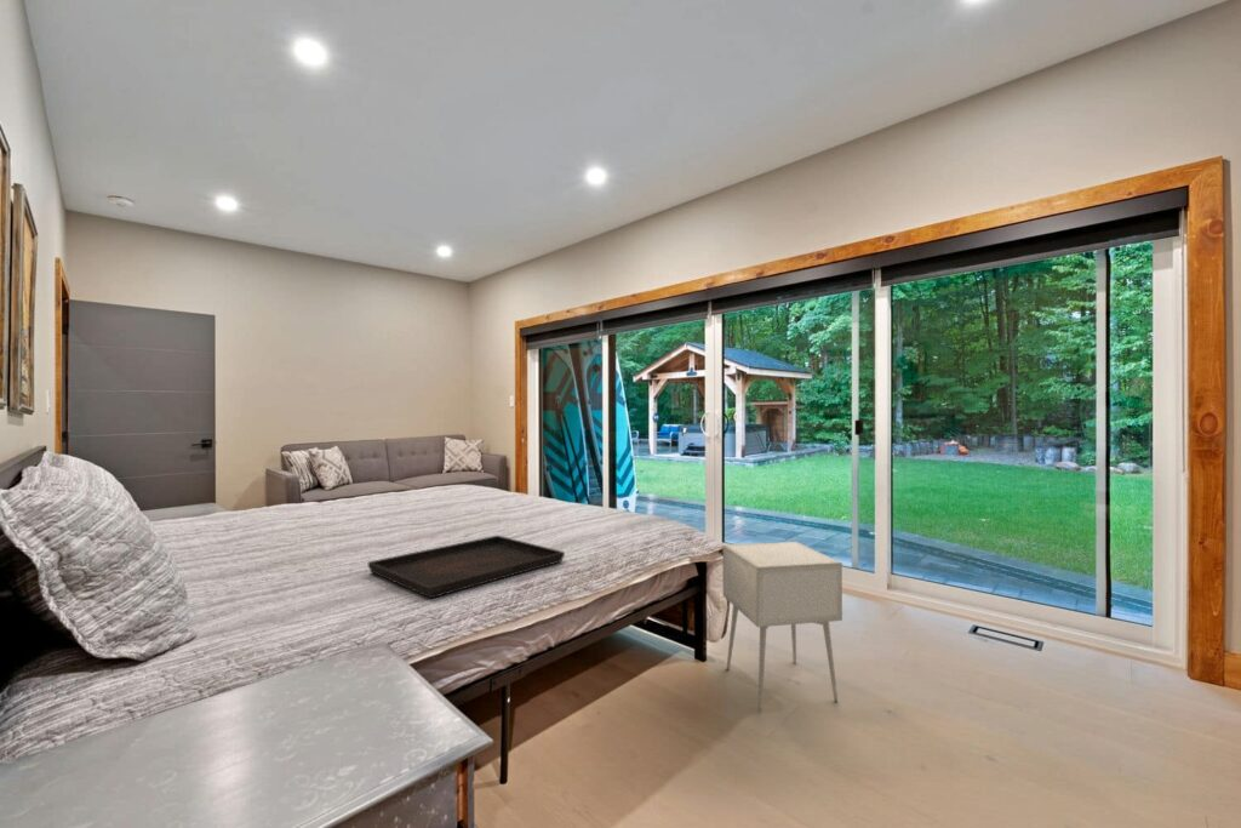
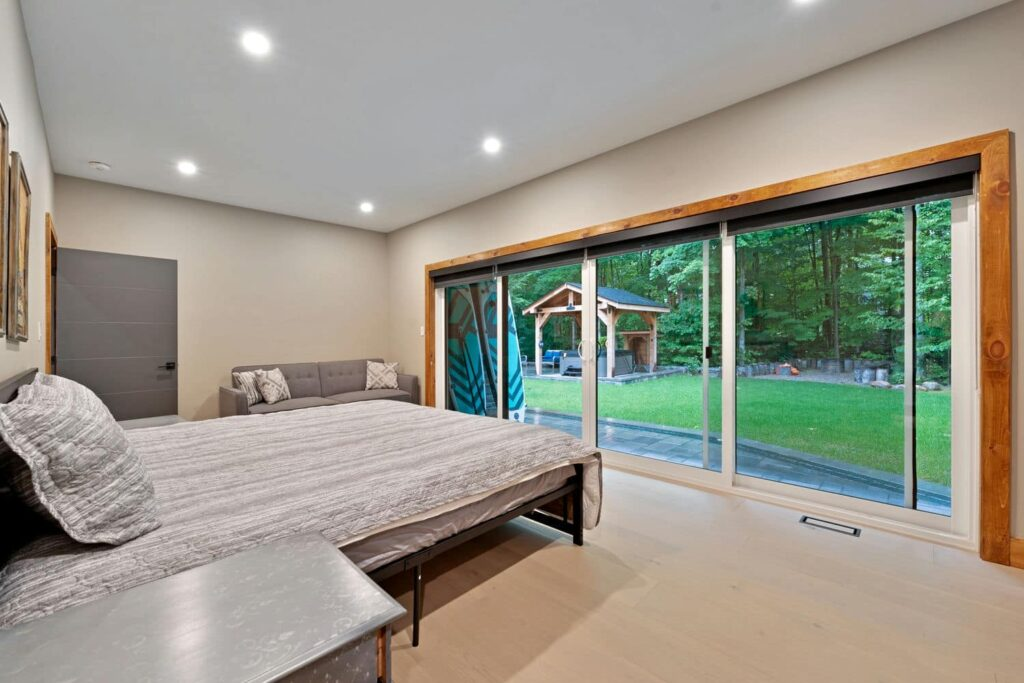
- serving tray [367,535,566,599]
- nightstand [722,541,843,710]
